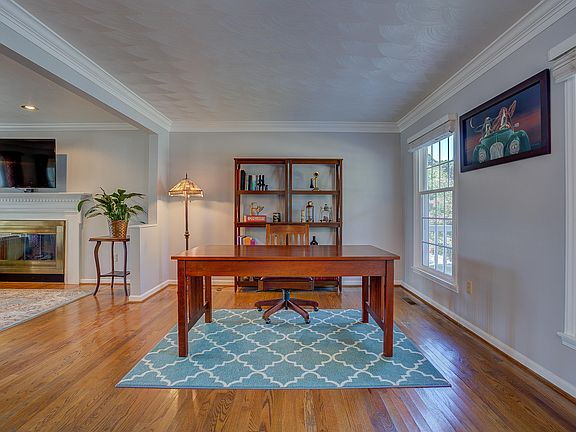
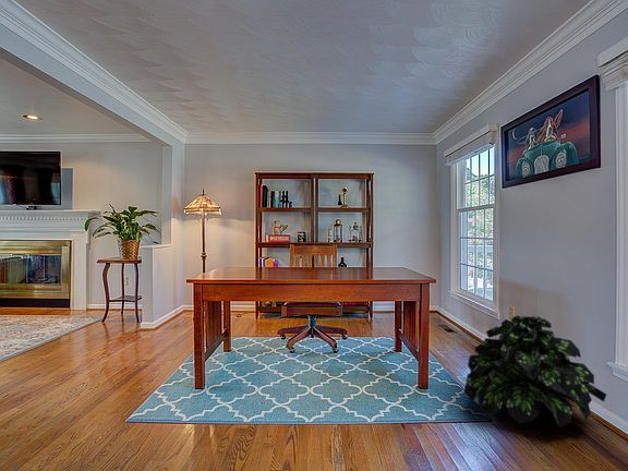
+ potted plant [463,314,607,428]
